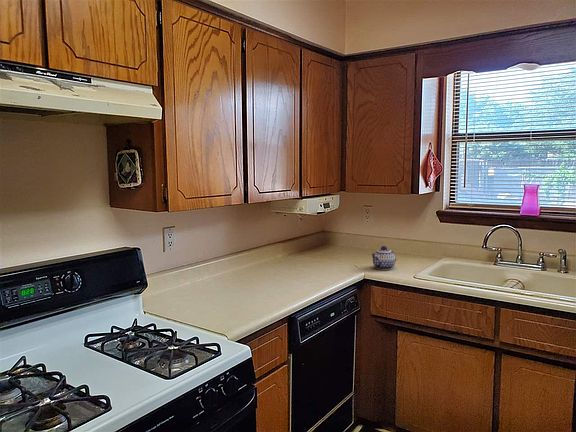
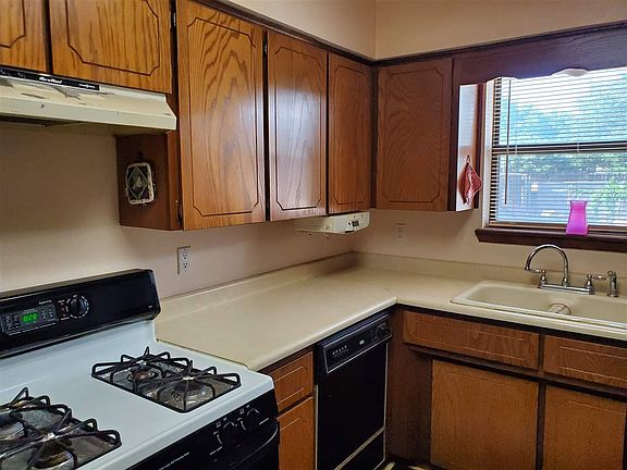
- teapot [370,245,397,271]
